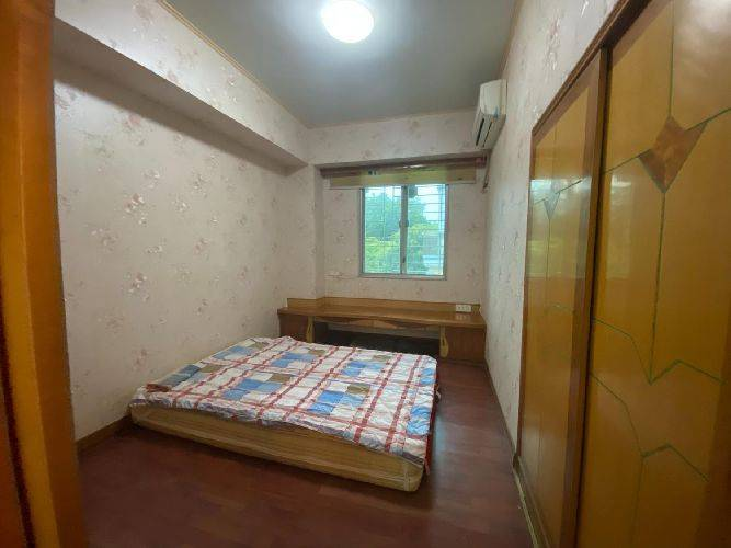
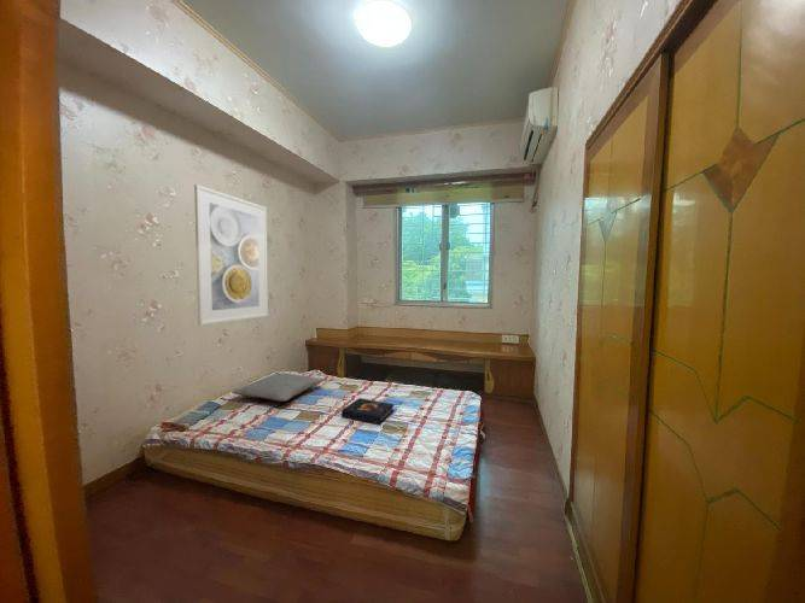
+ pillow [231,373,325,403]
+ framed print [193,183,269,327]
+ book [340,397,395,426]
